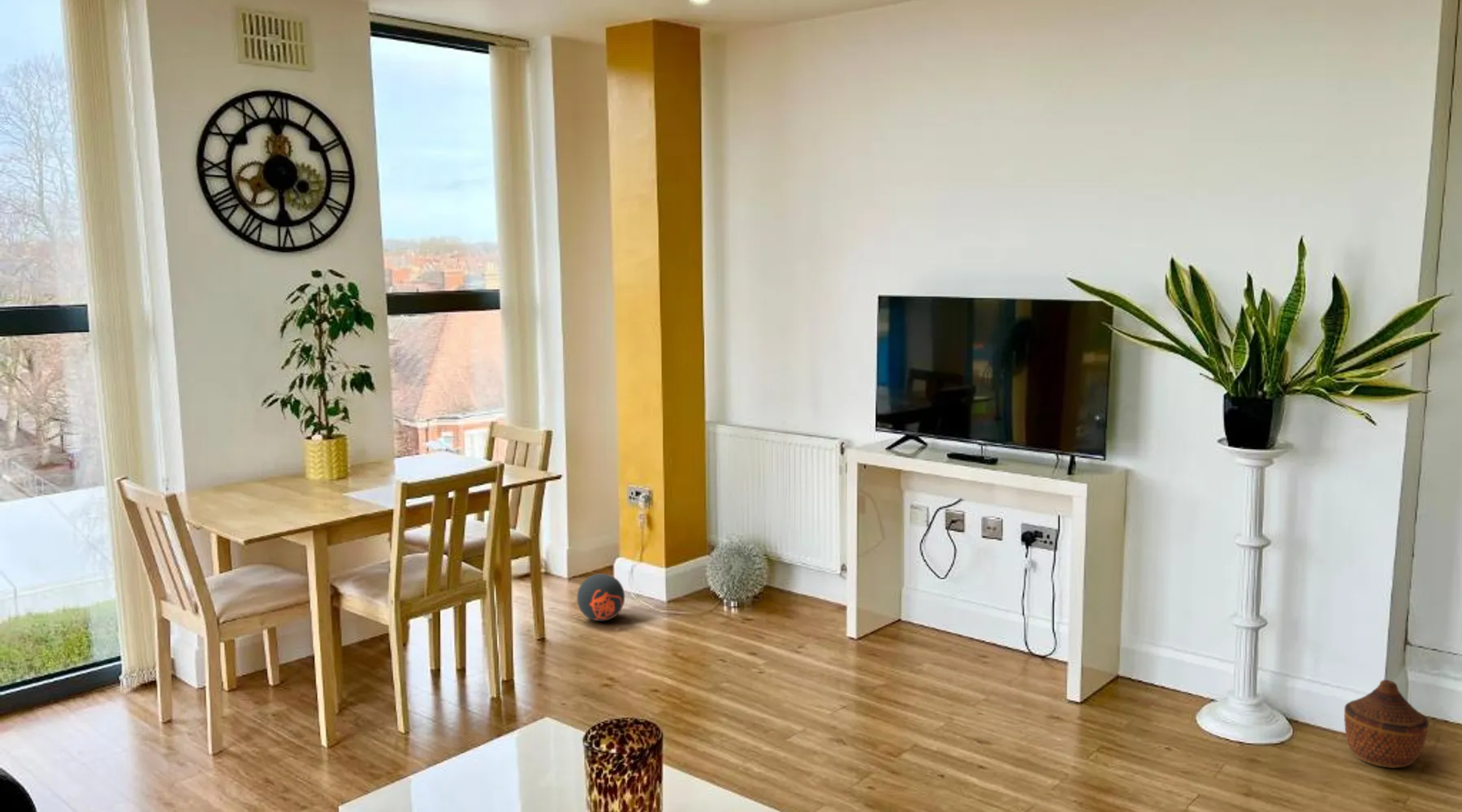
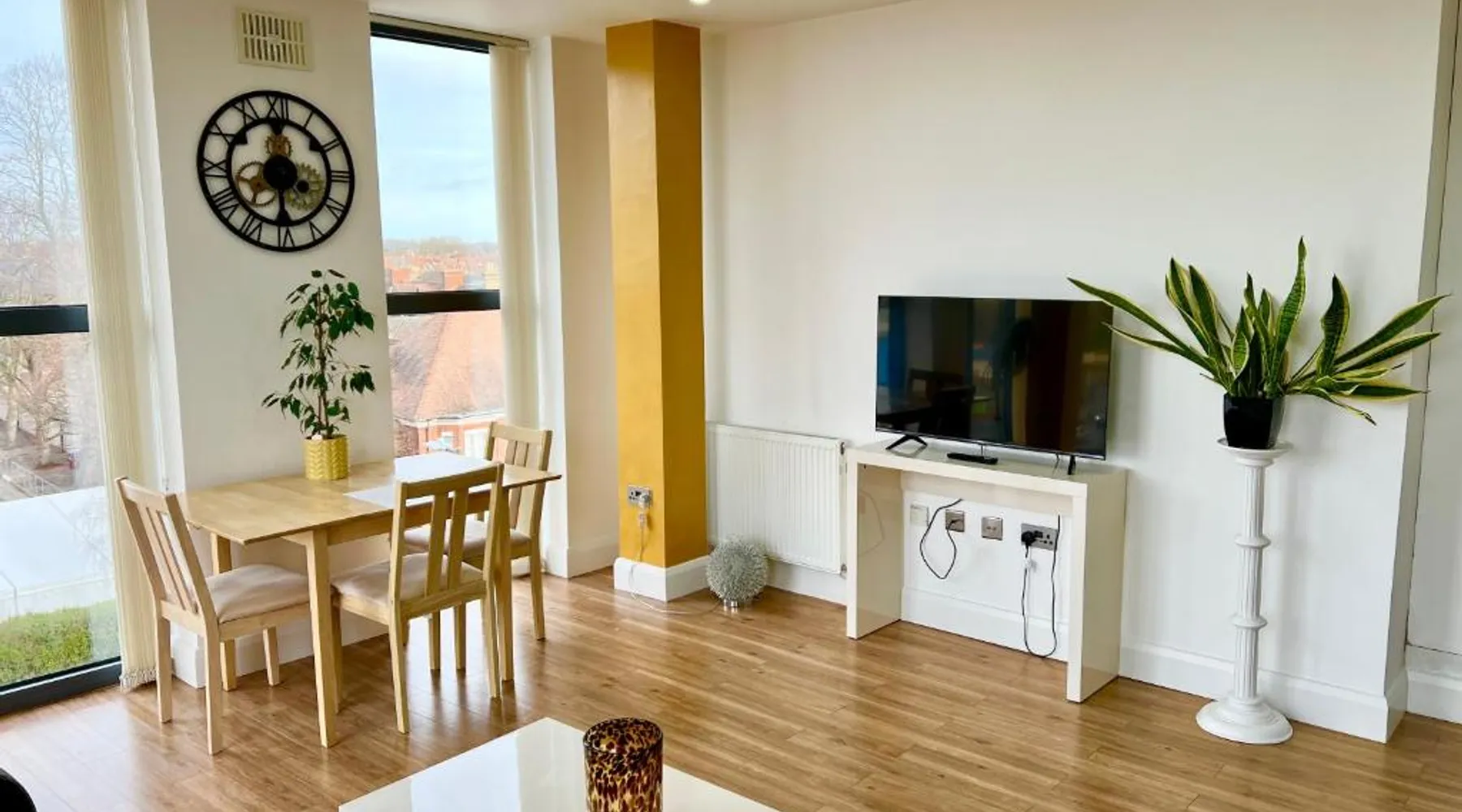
- woven basket [1343,679,1430,769]
- decorative ball [577,573,625,622]
